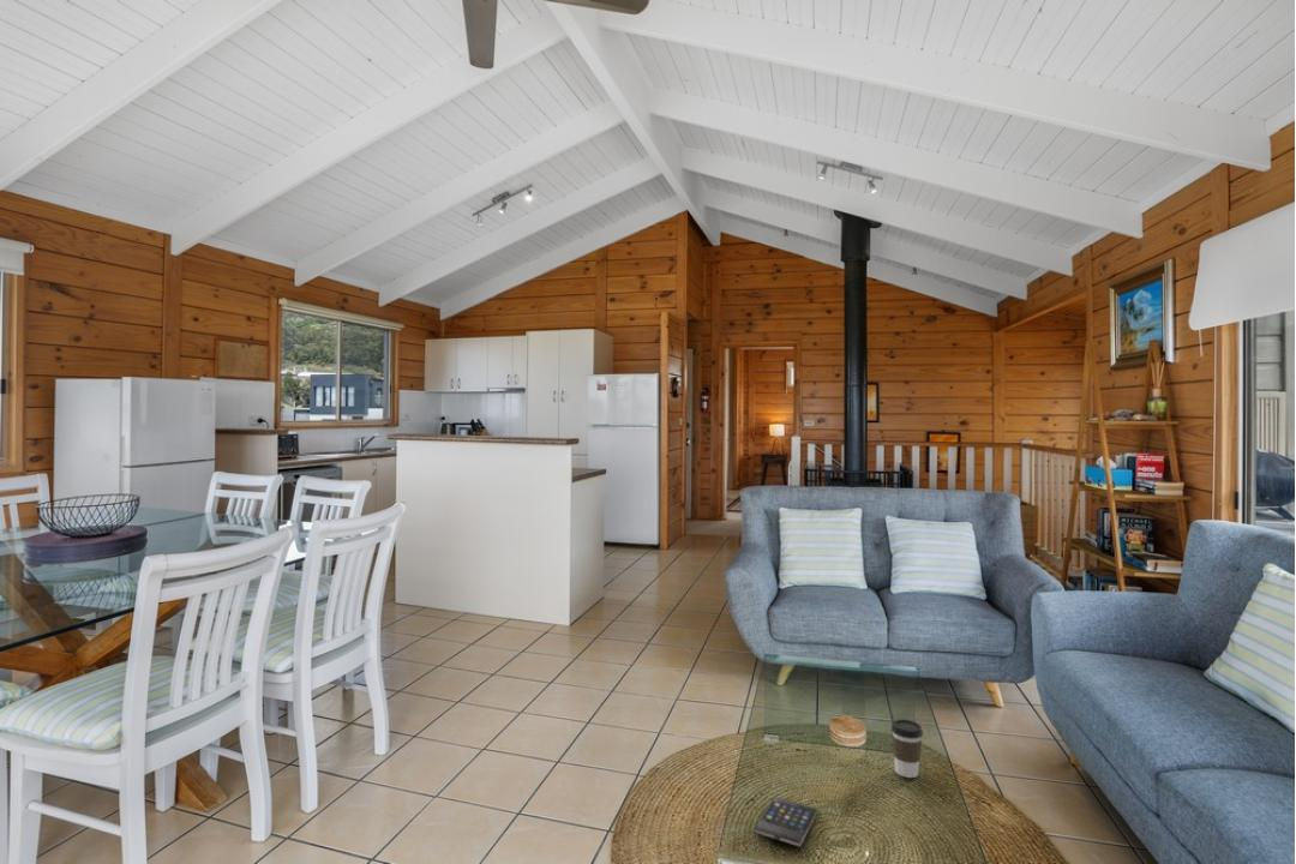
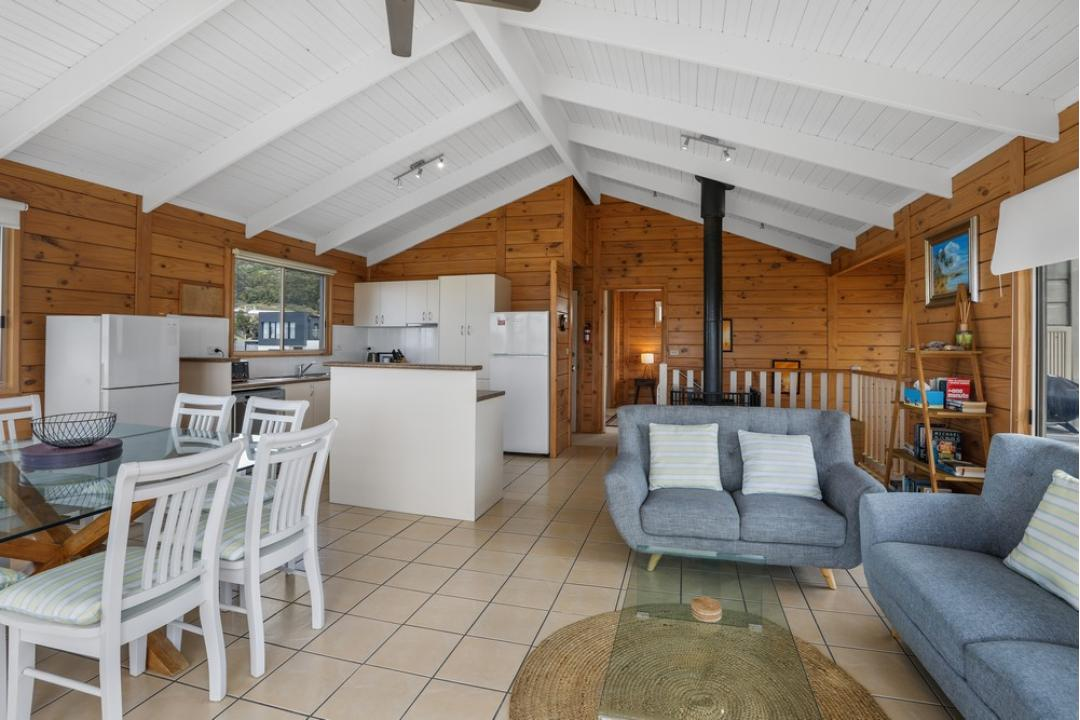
- smartphone [752,796,820,848]
- coffee cup [890,718,924,779]
